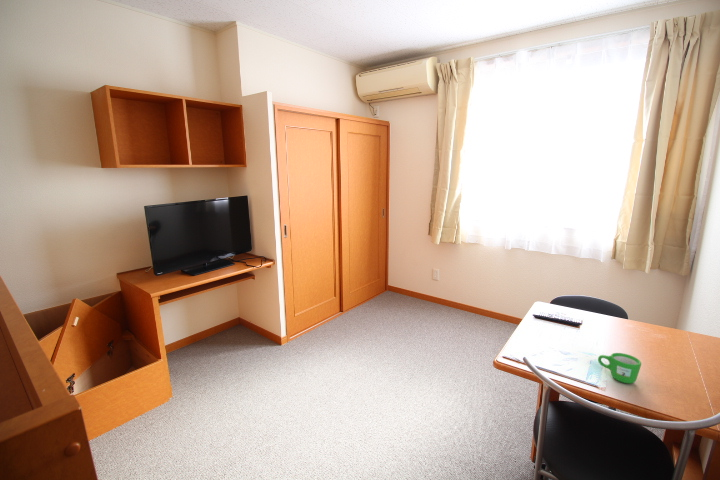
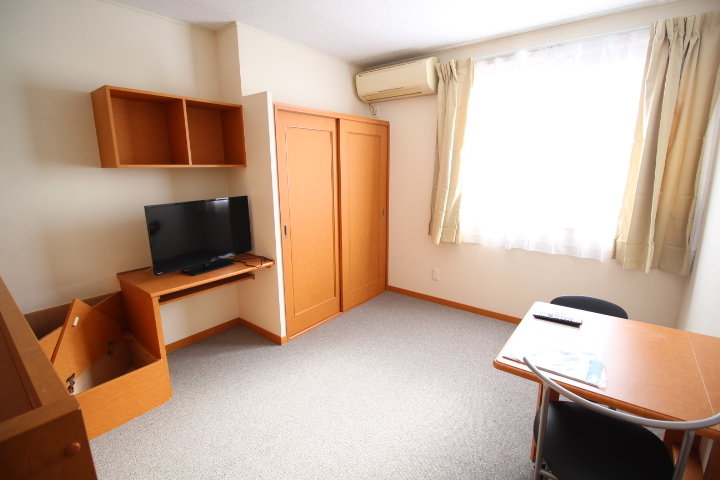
- mug [597,352,642,384]
